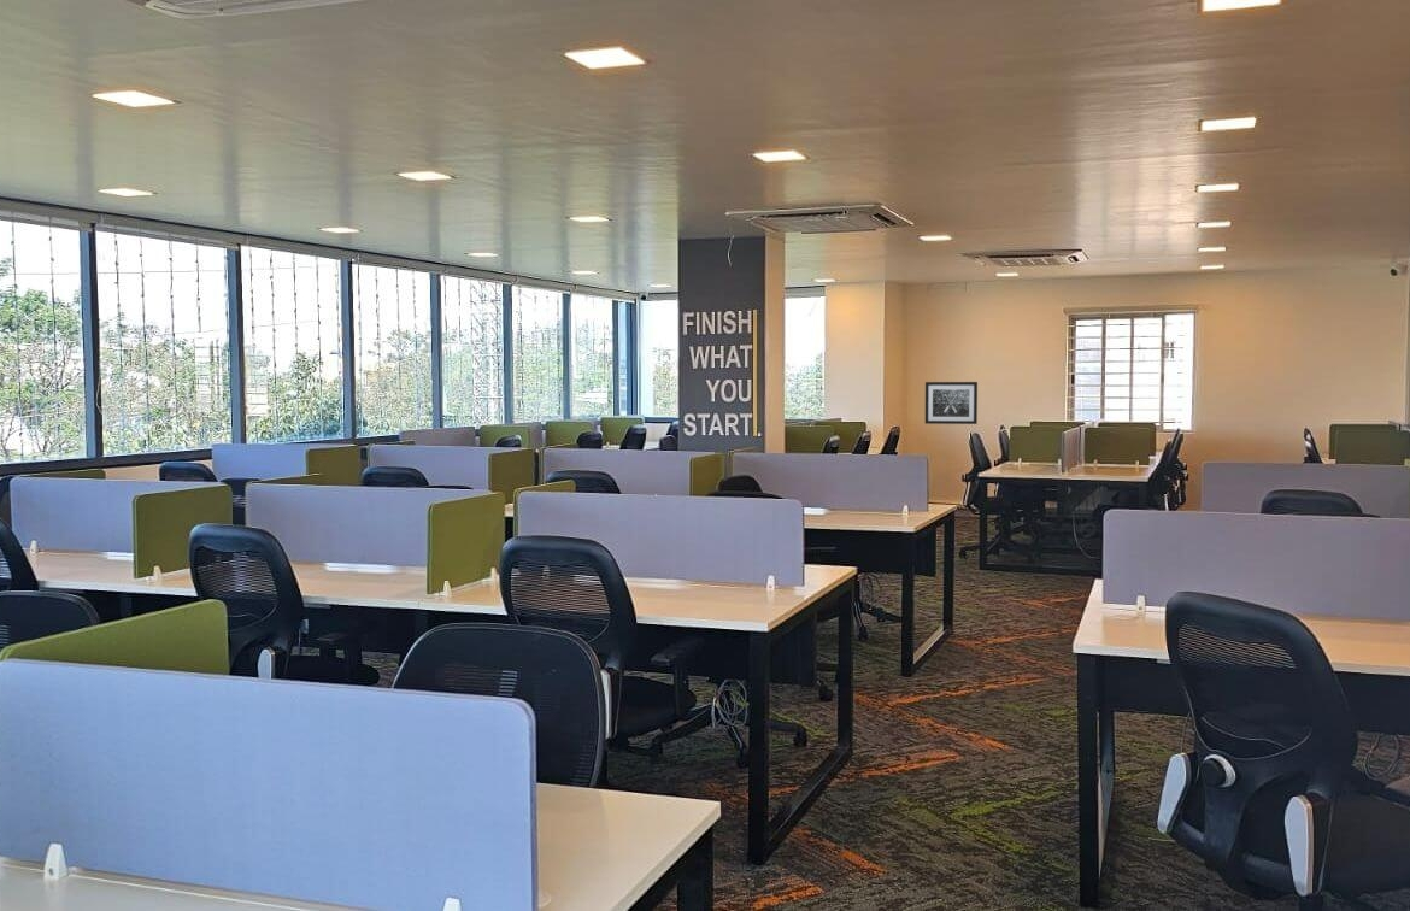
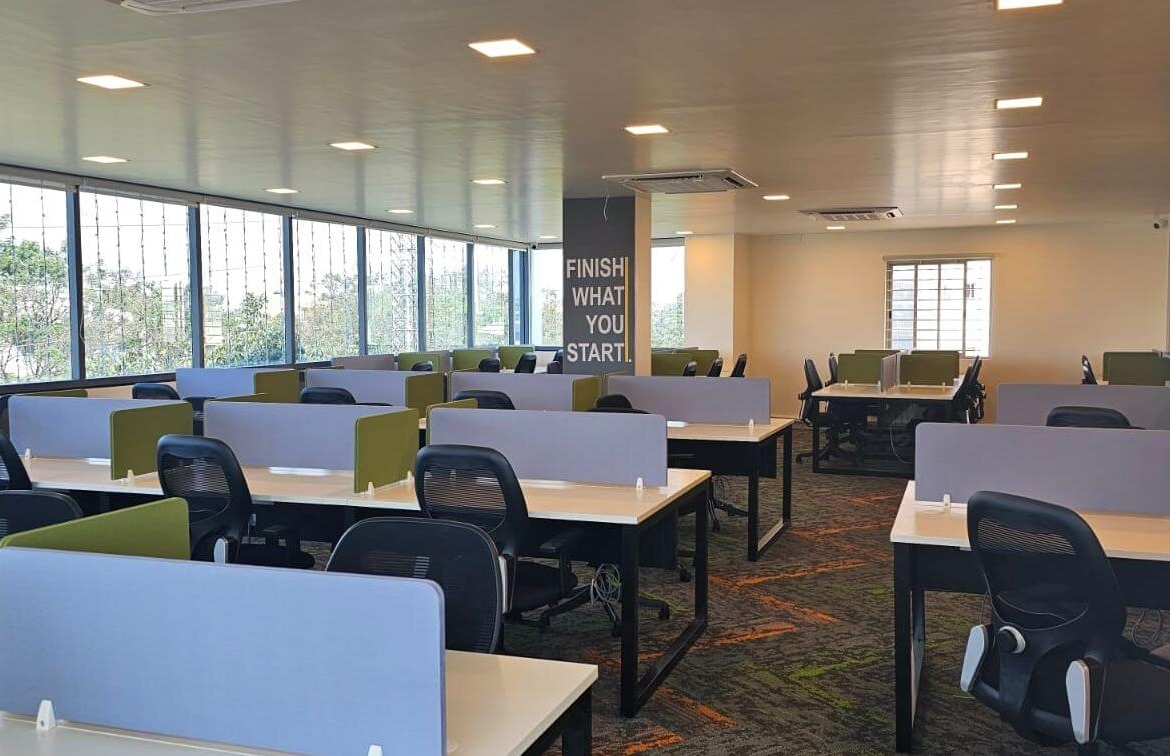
- wall art [924,381,979,425]
